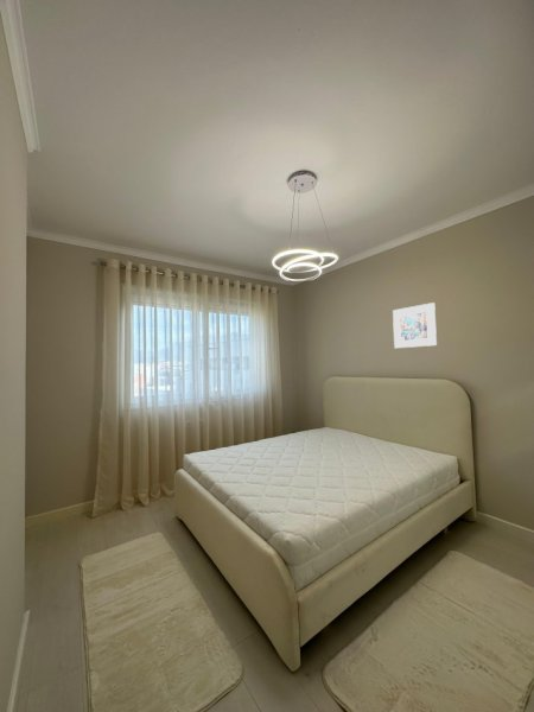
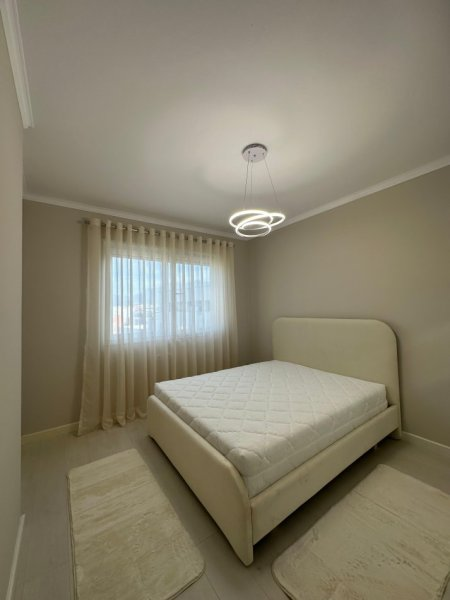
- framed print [392,301,438,349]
